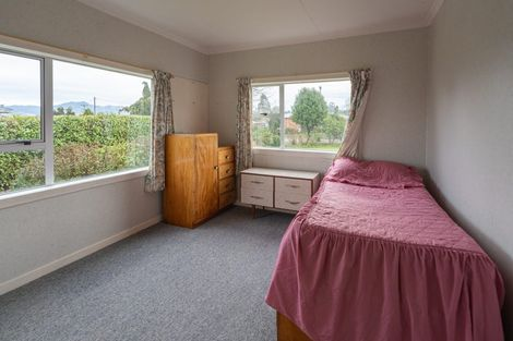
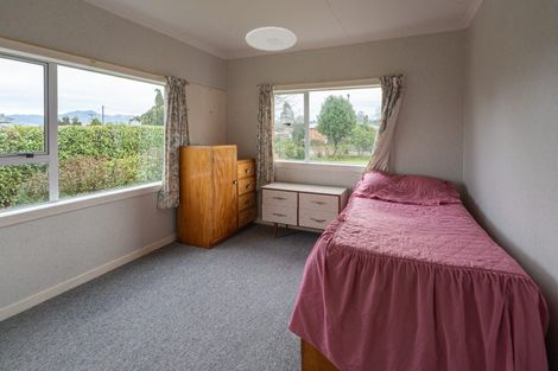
+ ceiling light [245,26,298,52]
